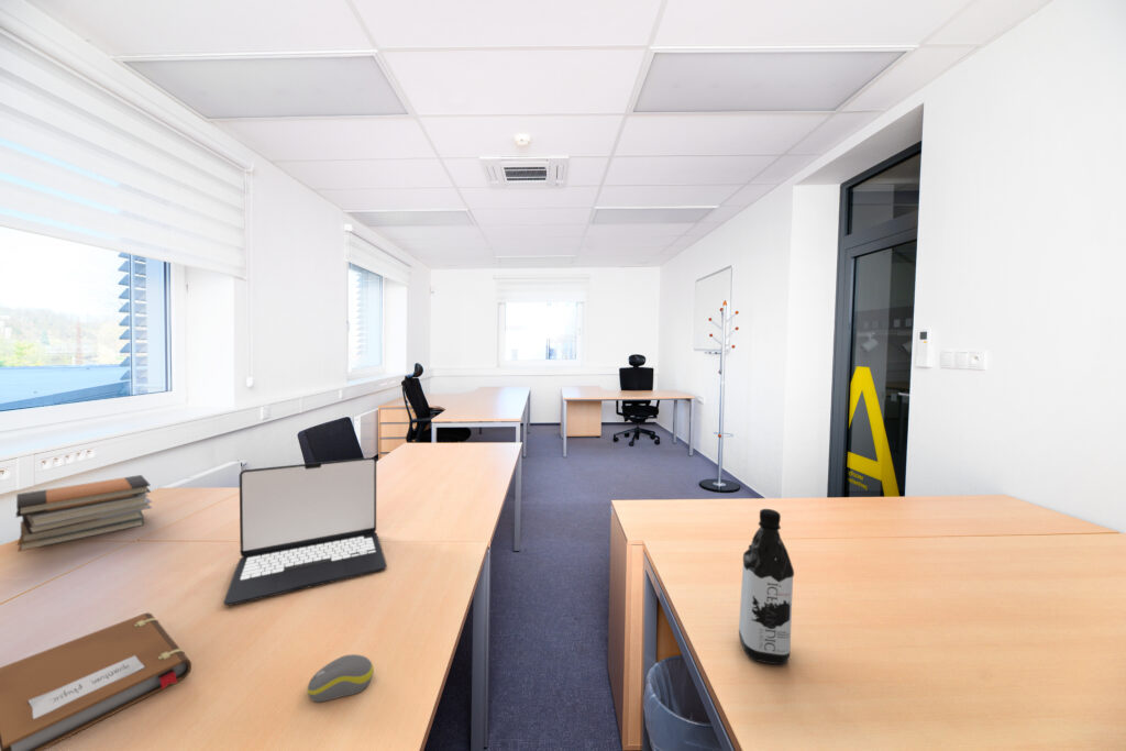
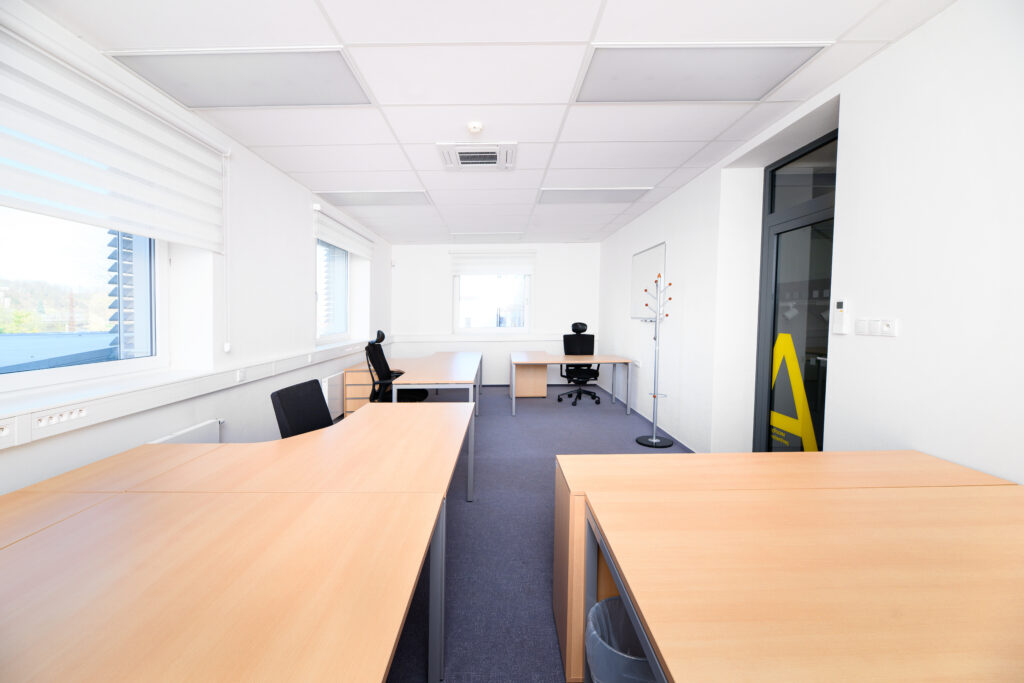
- notebook [0,611,192,751]
- laptop [222,456,388,607]
- book stack [14,474,153,553]
- water bottle [738,508,795,665]
- computer mouse [306,653,375,703]
